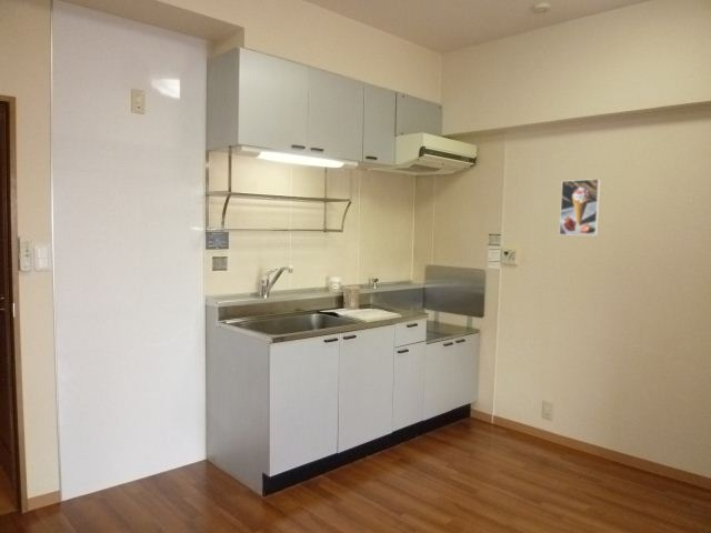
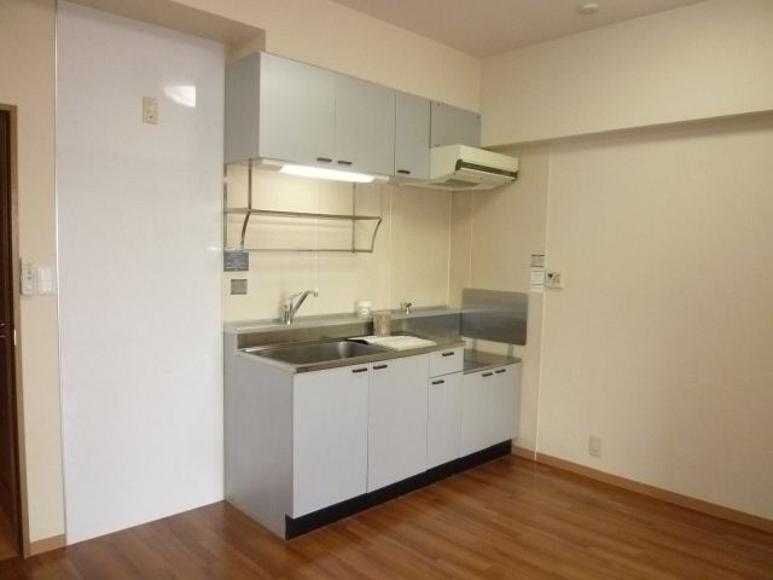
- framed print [558,178,602,237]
